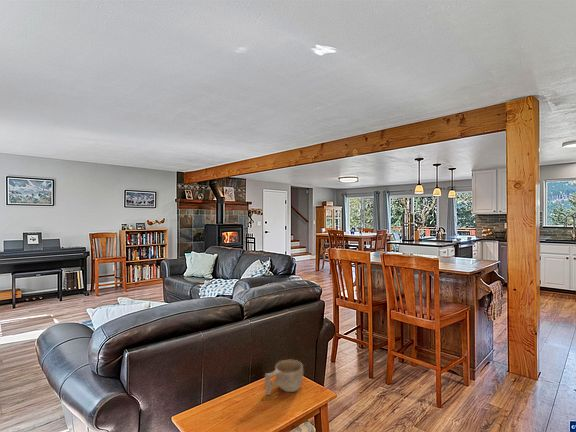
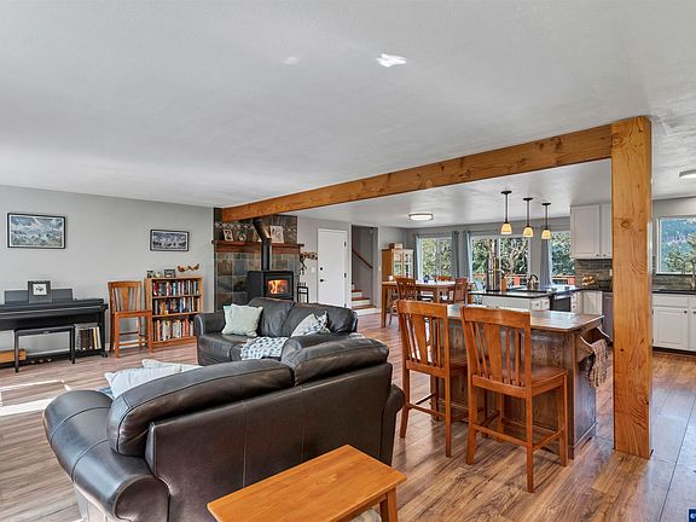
- cup [264,359,304,396]
